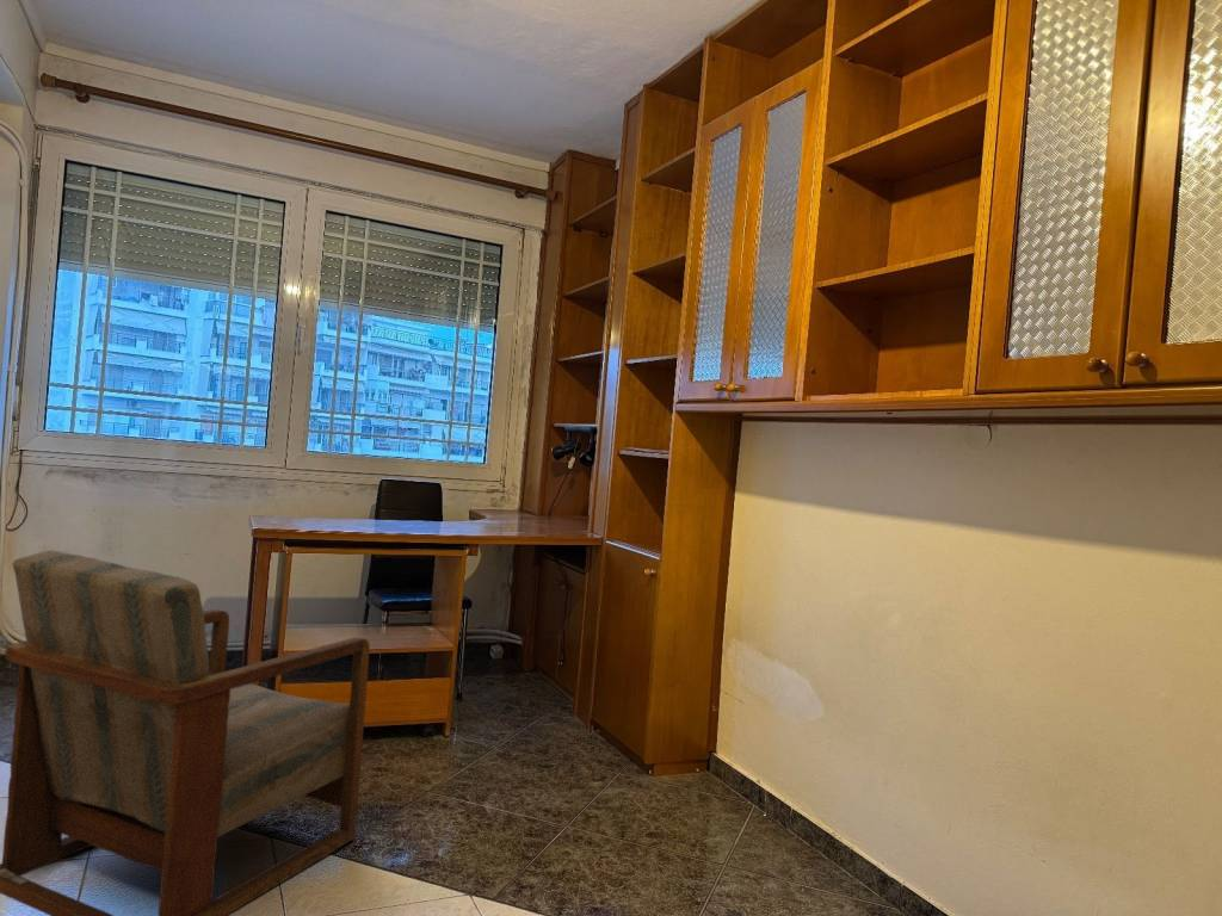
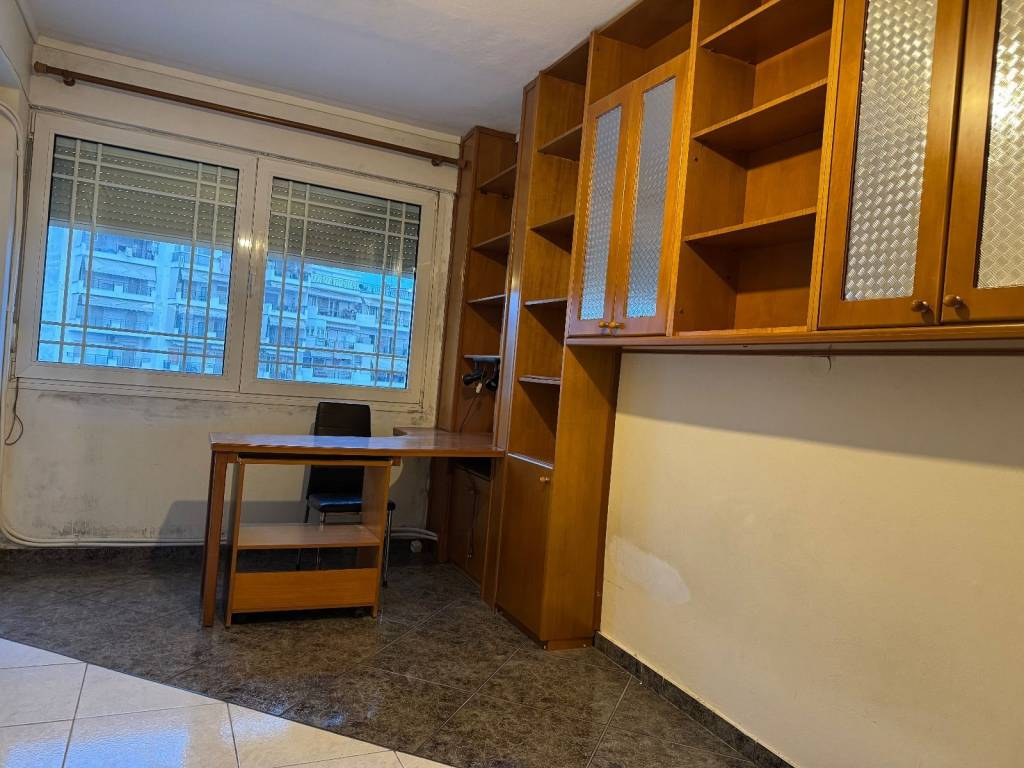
- armchair [0,549,371,916]
